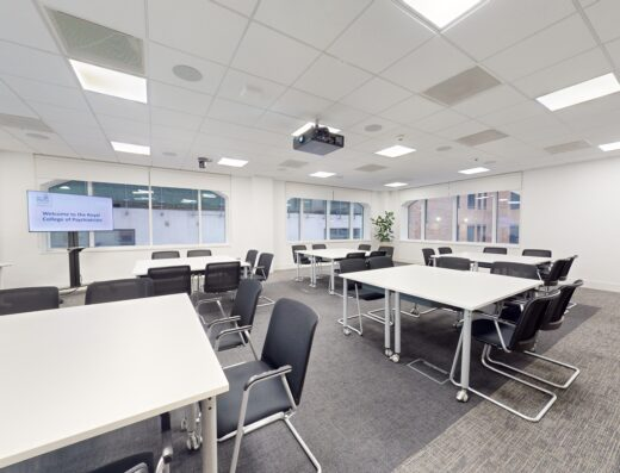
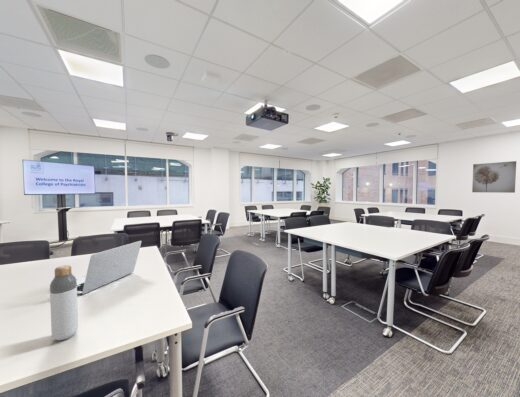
+ laptop [76,240,143,295]
+ bottle [49,264,79,341]
+ wall art [471,160,517,194]
